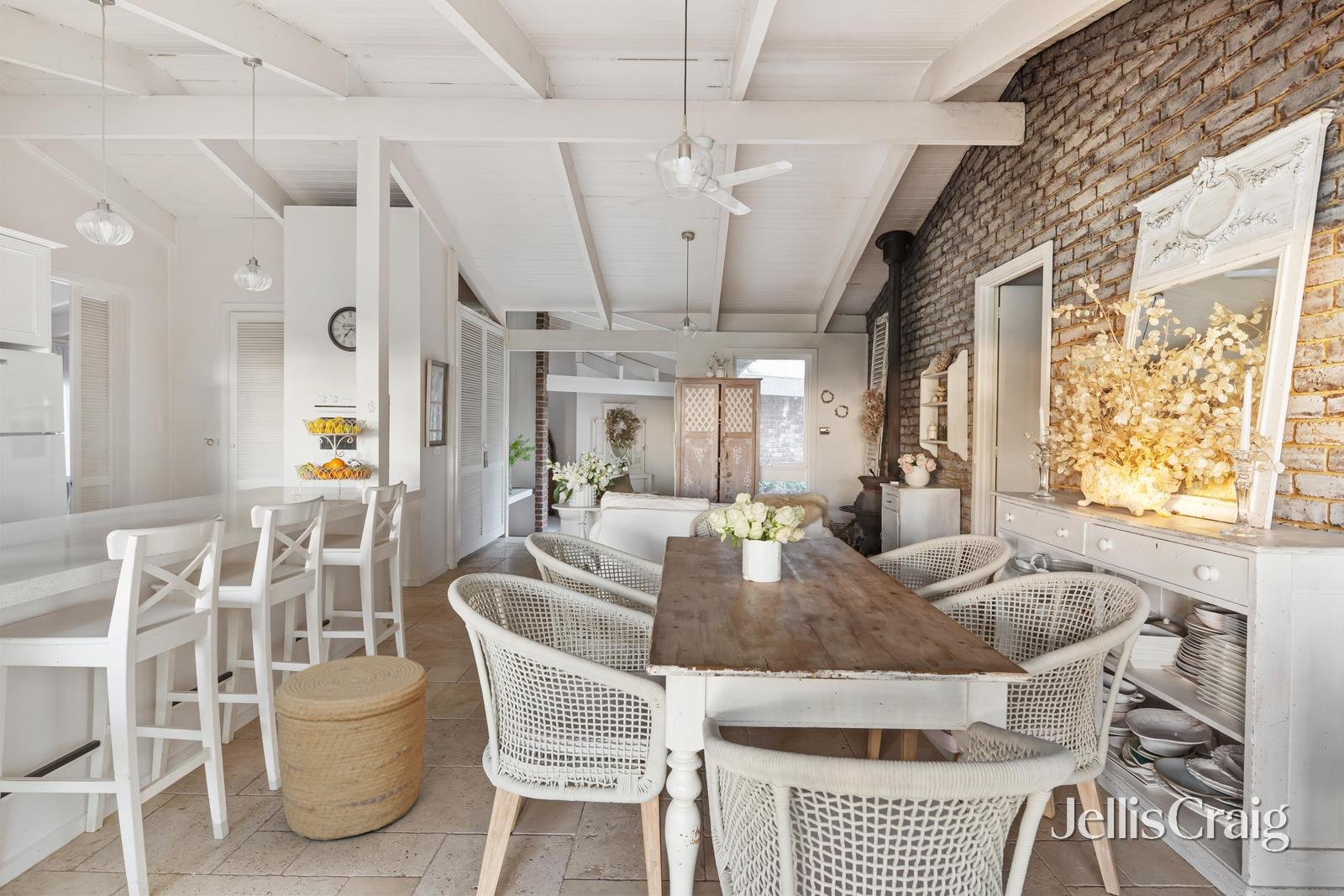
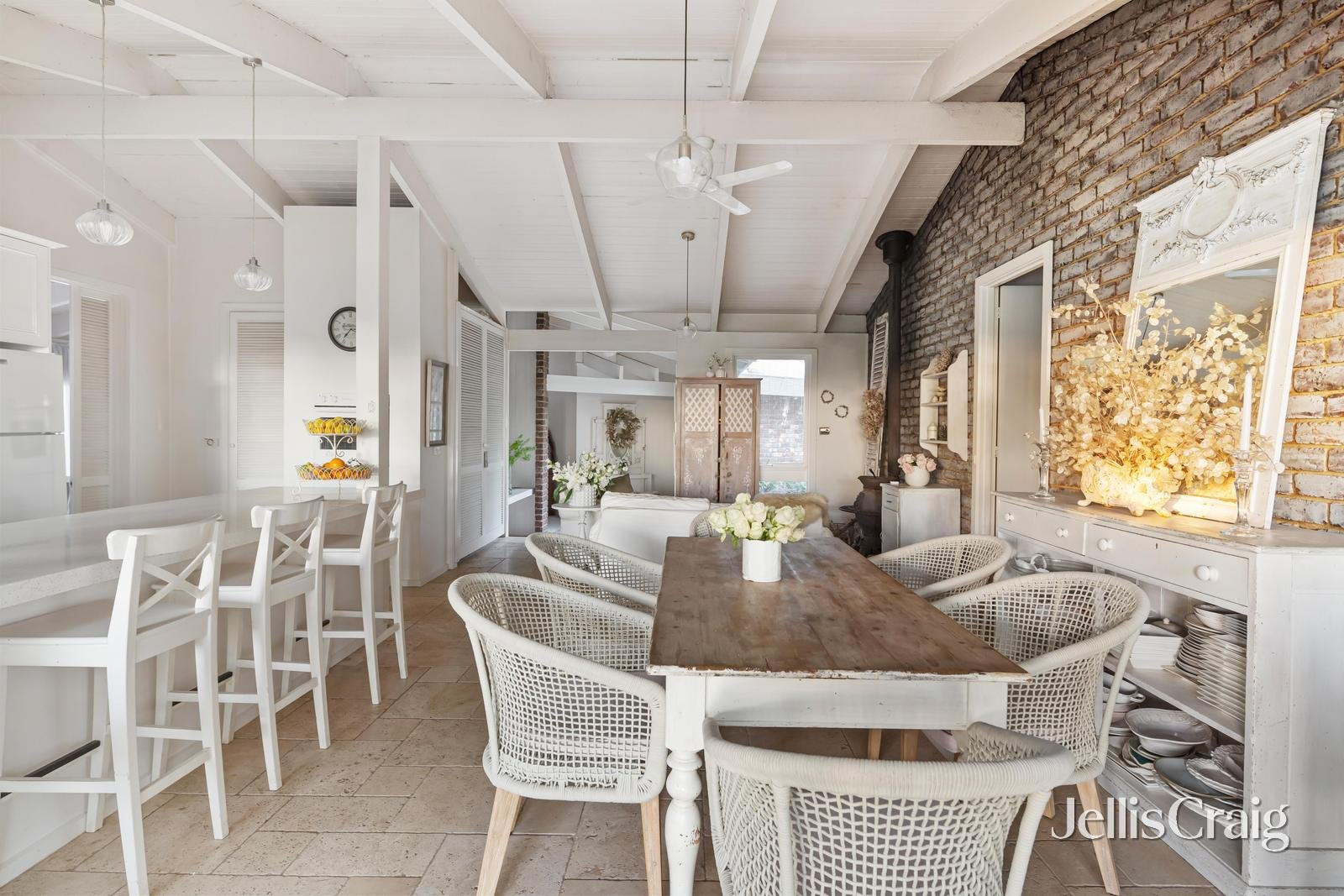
- woven basket [273,654,428,841]
